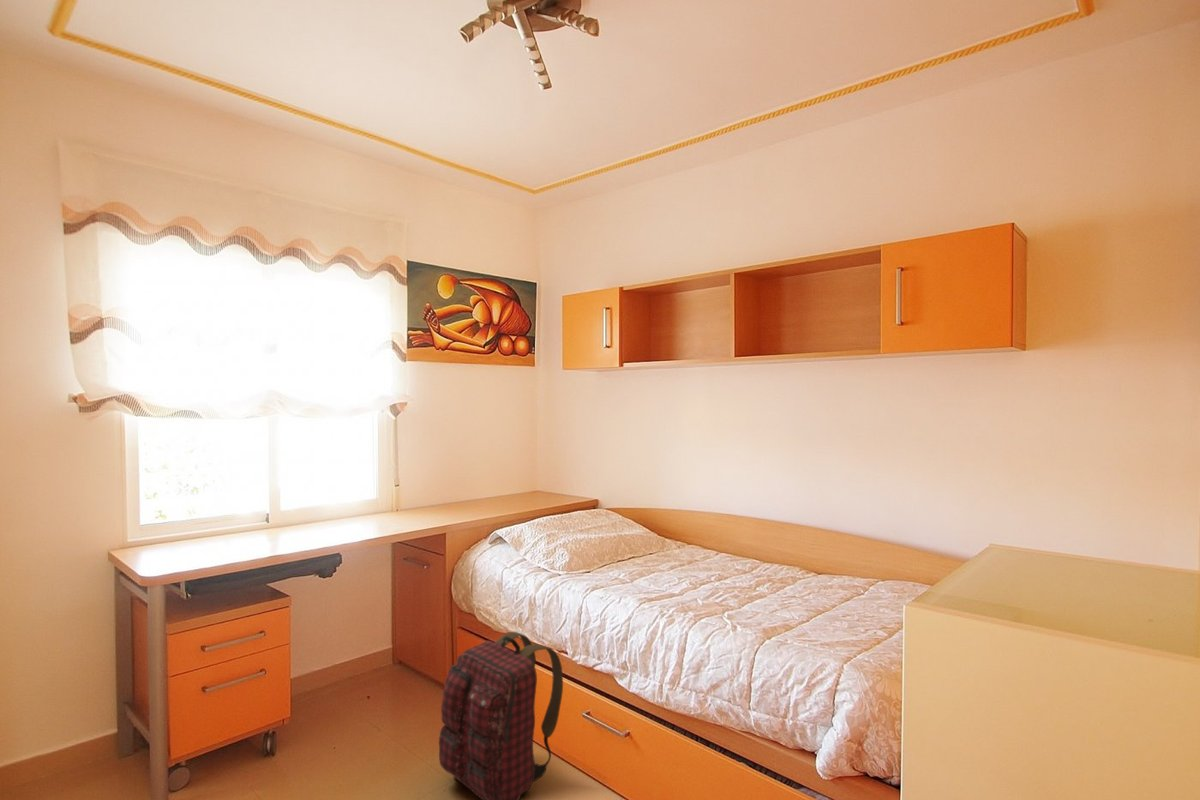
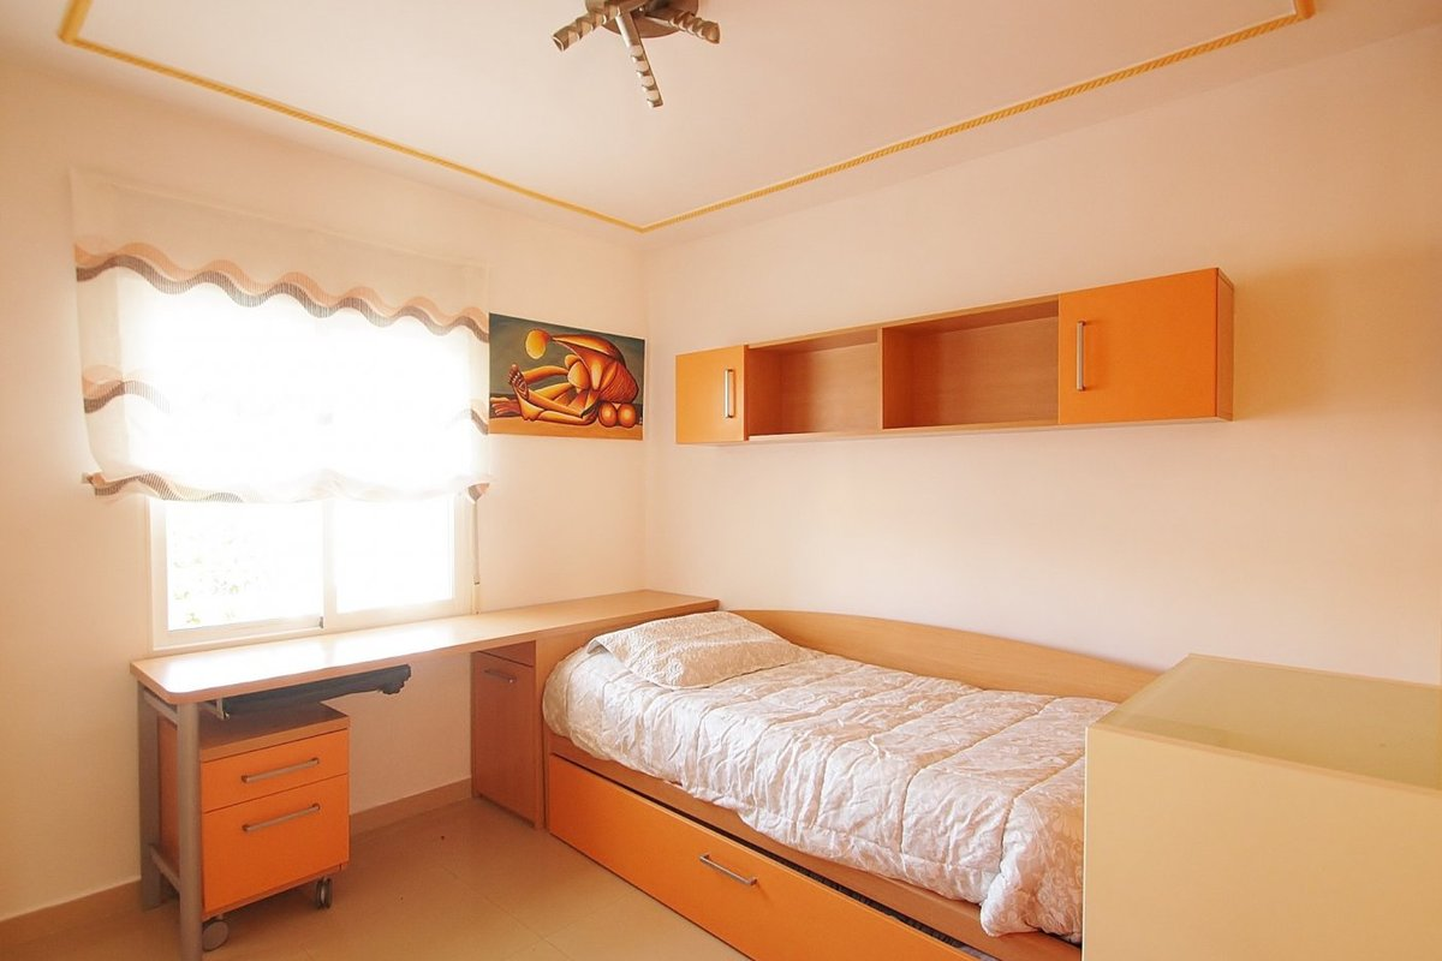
- backpack [438,630,564,800]
